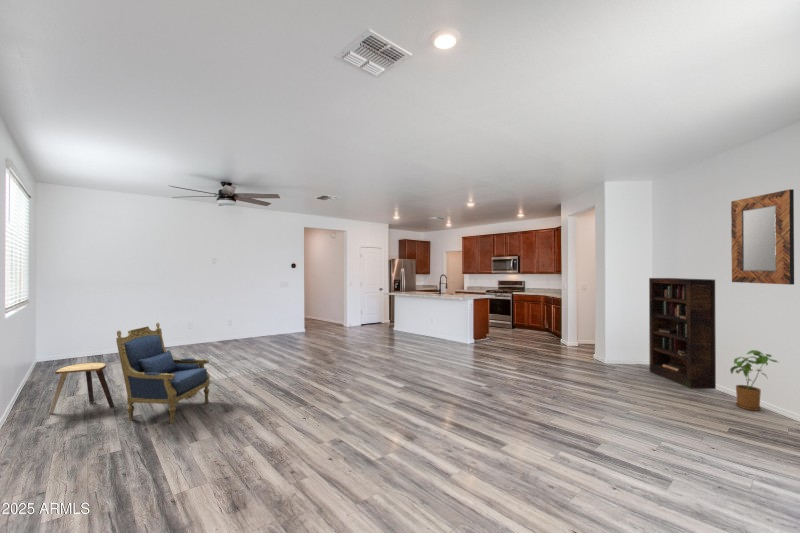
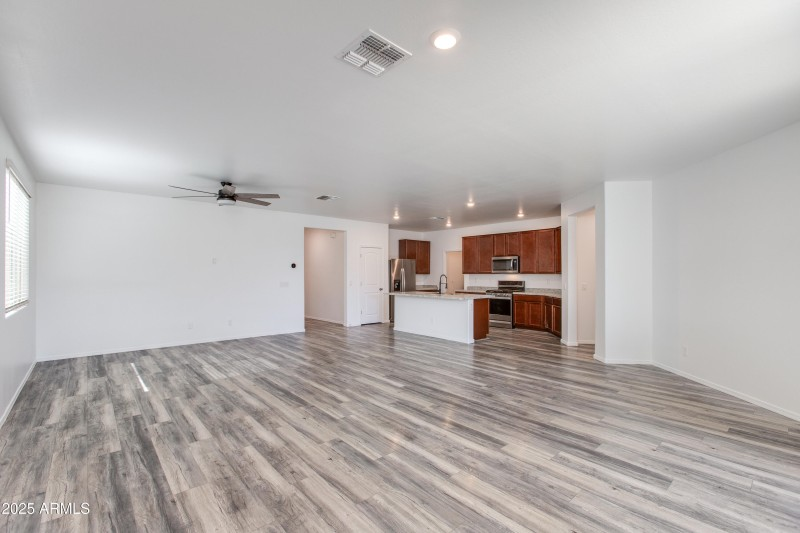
- stool [48,362,115,415]
- armchair [115,321,211,424]
- home mirror [730,188,795,286]
- house plant [729,349,779,412]
- bookcase [648,277,717,390]
